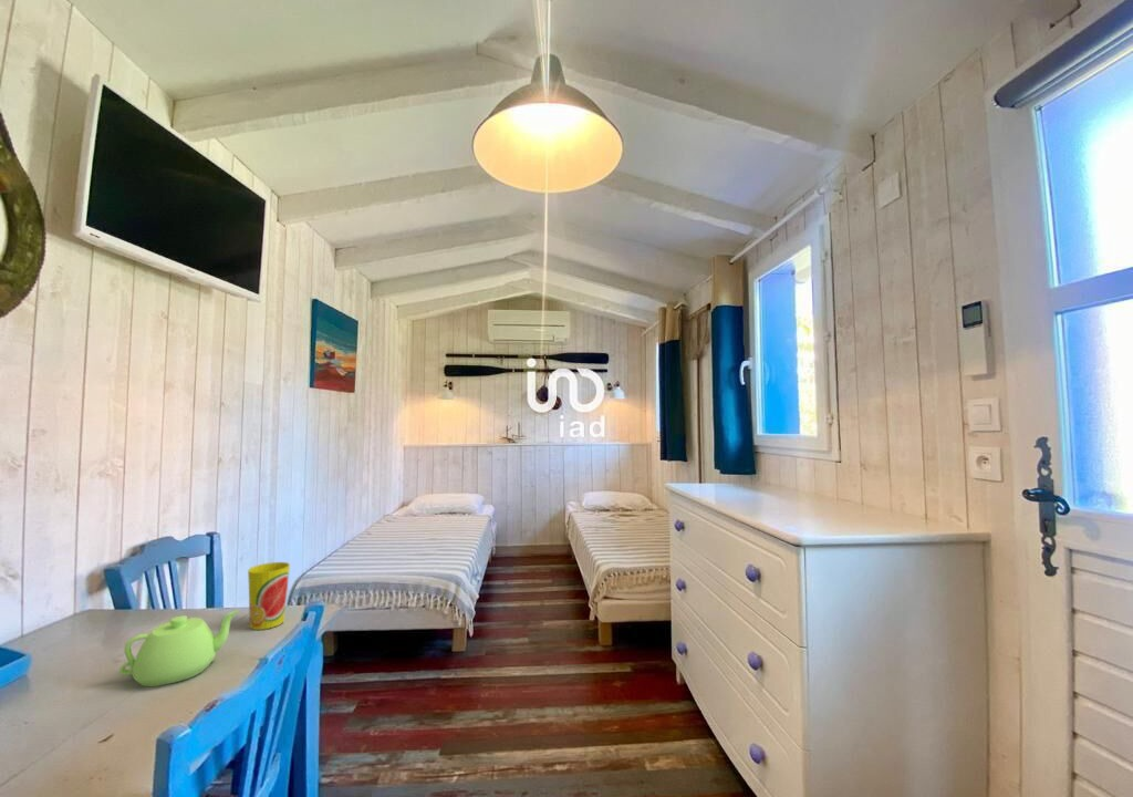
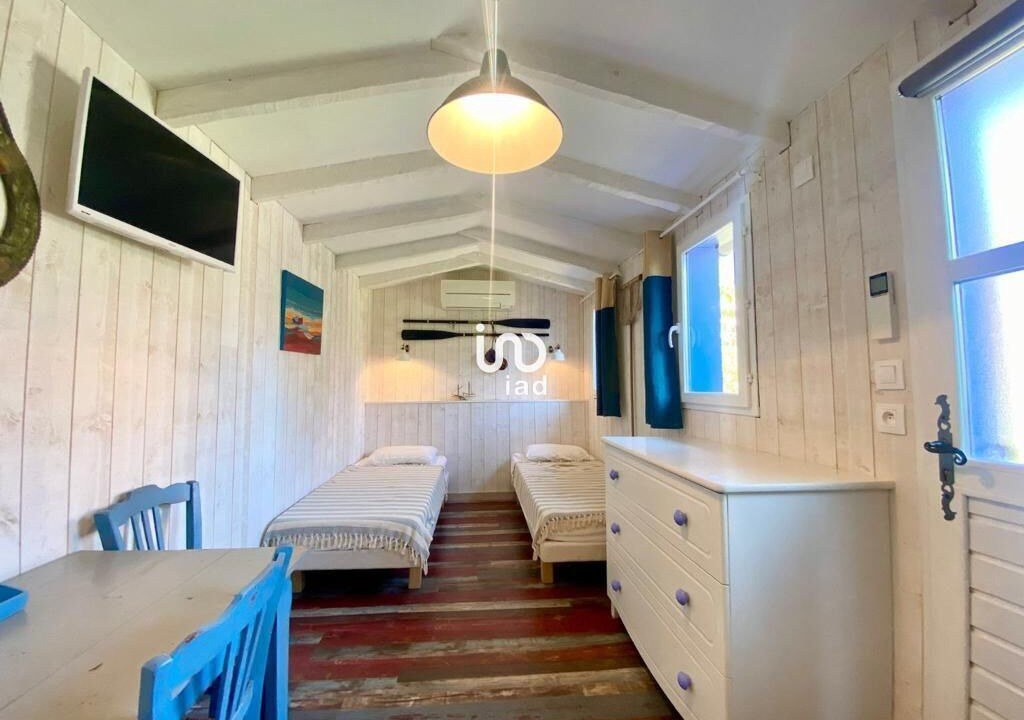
- teapot [118,608,241,687]
- cup [247,561,291,631]
